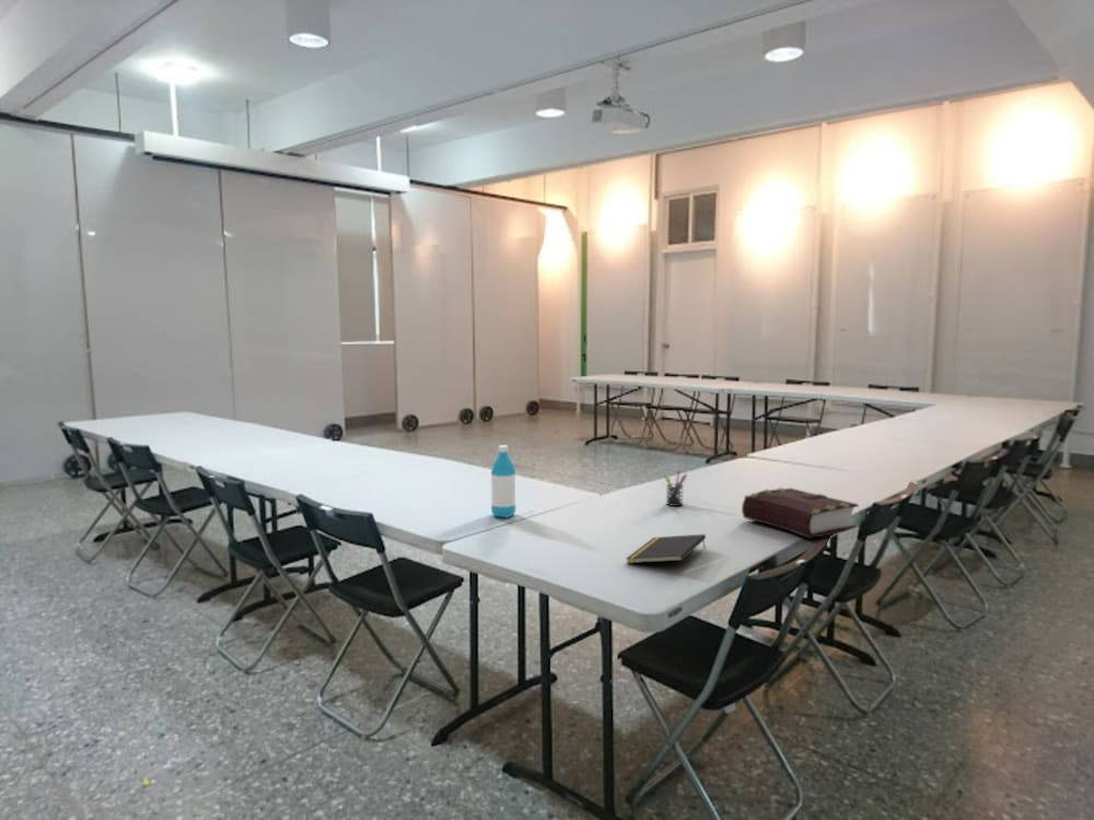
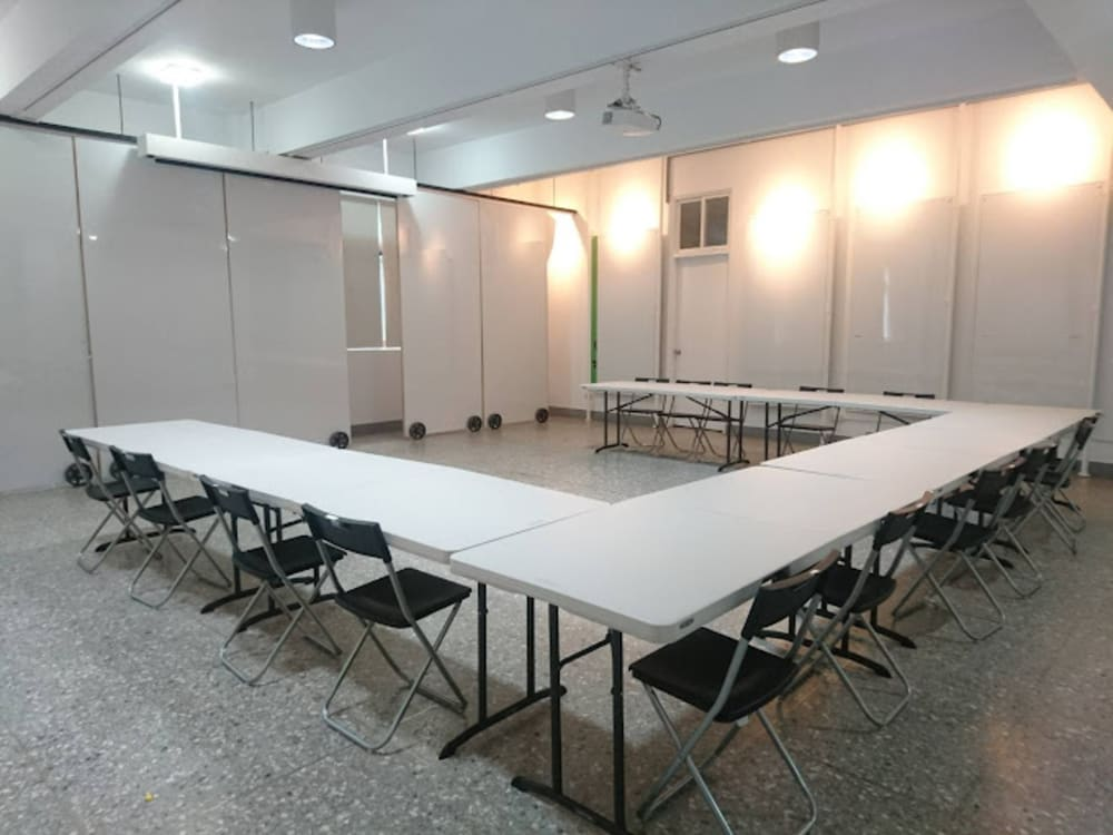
- book [741,487,860,540]
- water bottle [490,444,516,519]
- notepad [625,534,707,564]
- pen holder [663,469,688,507]
